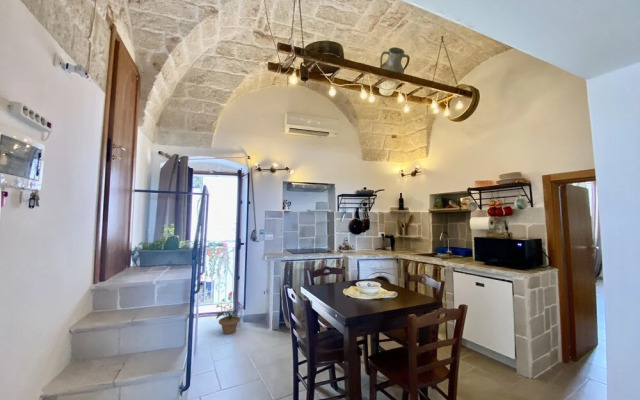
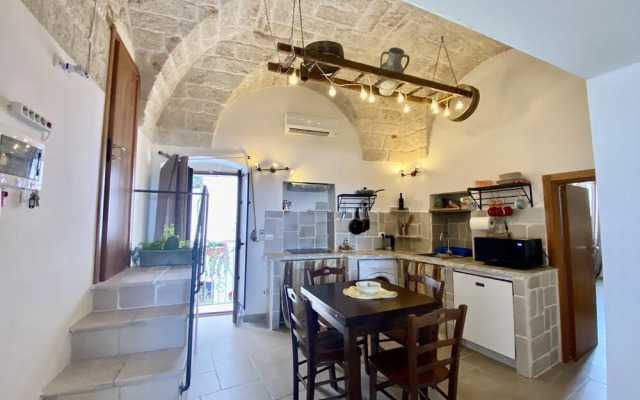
- potted plant [215,296,244,335]
